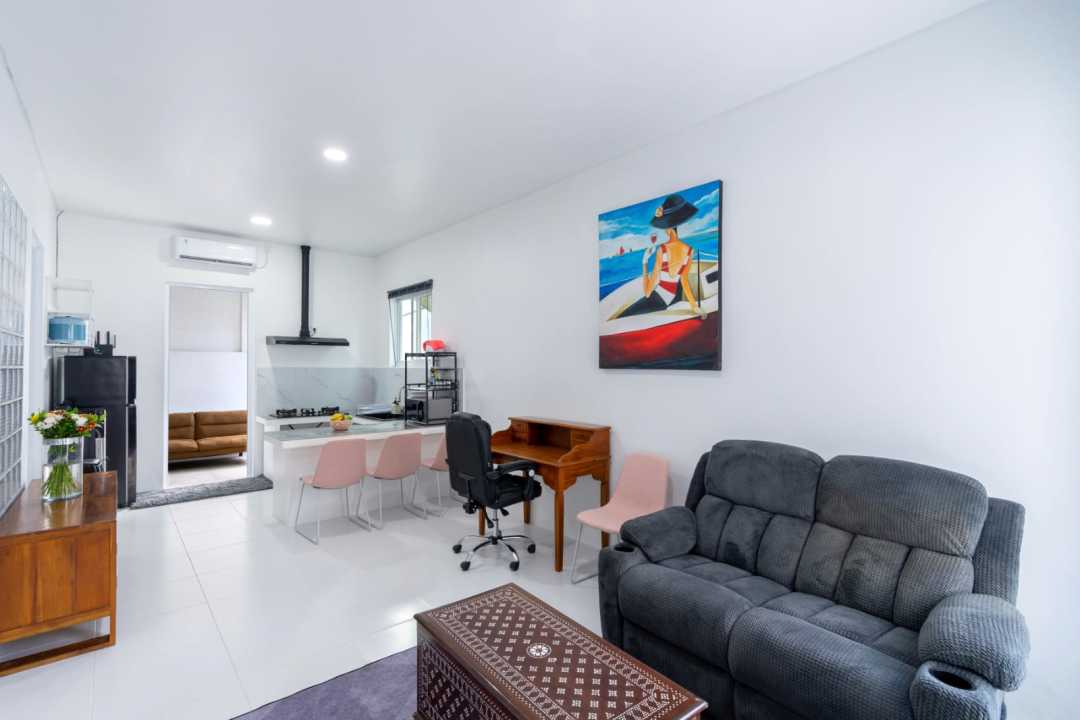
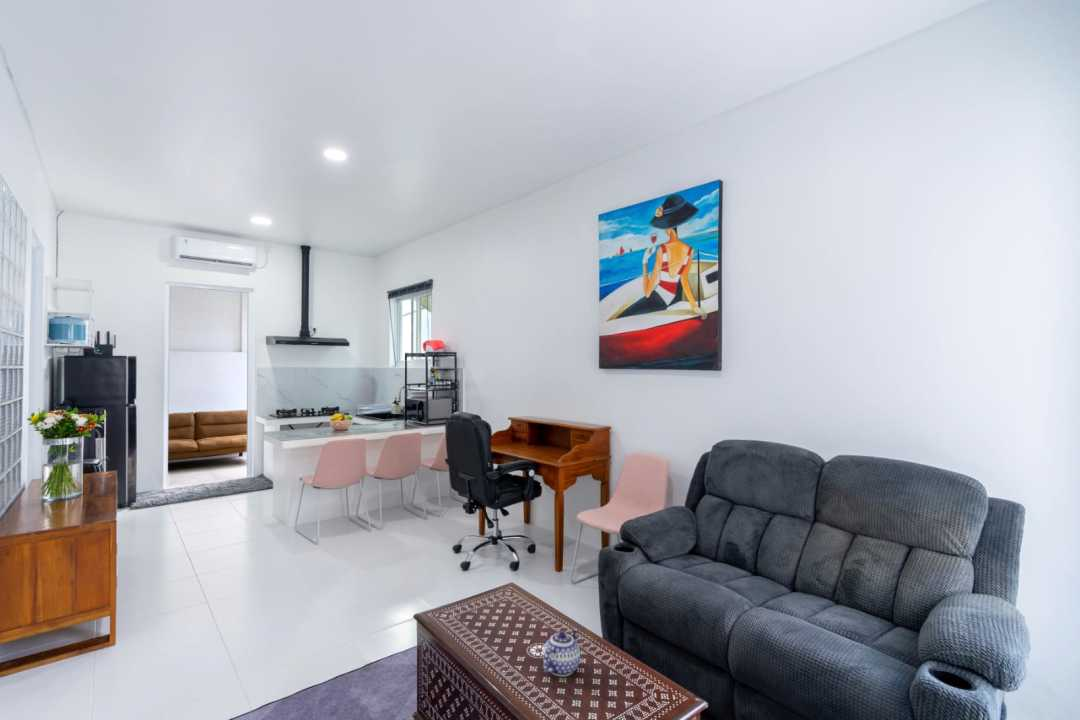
+ teapot [542,628,581,677]
